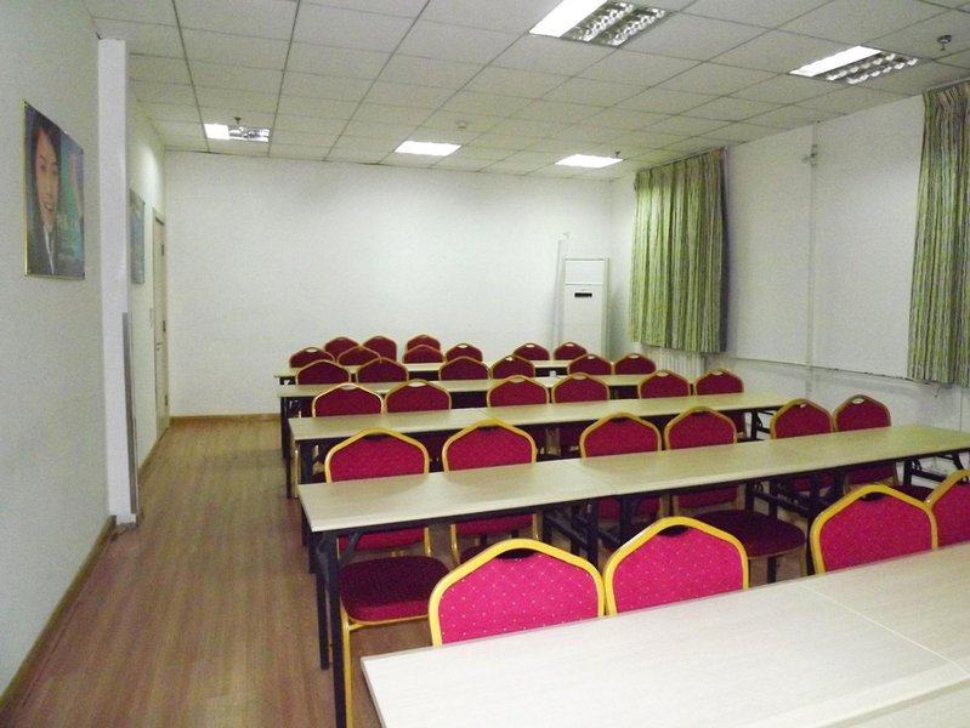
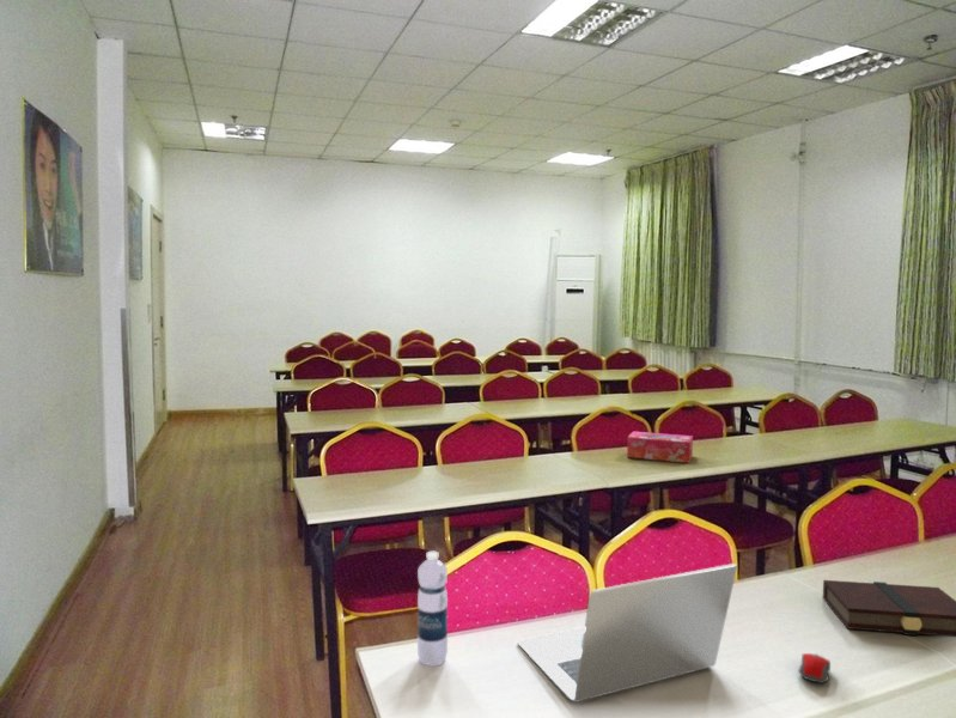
+ book [822,579,956,638]
+ computer mouse [797,652,832,684]
+ laptop [517,562,738,704]
+ tissue box [626,430,694,464]
+ water bottle [416,550,449,667]
